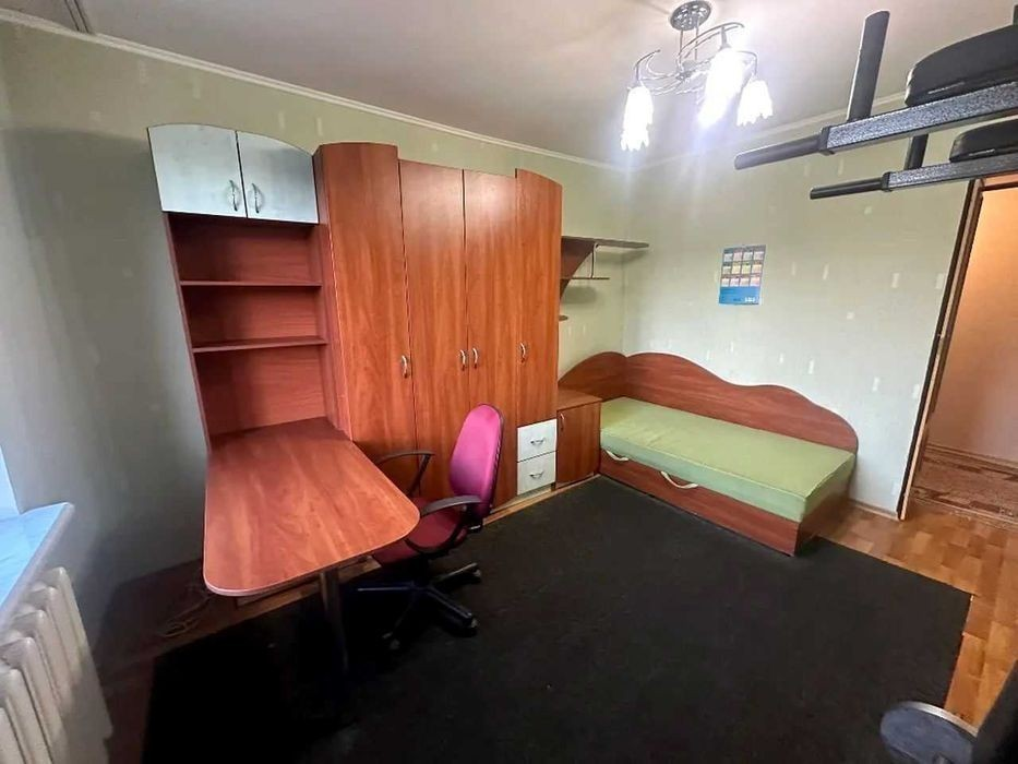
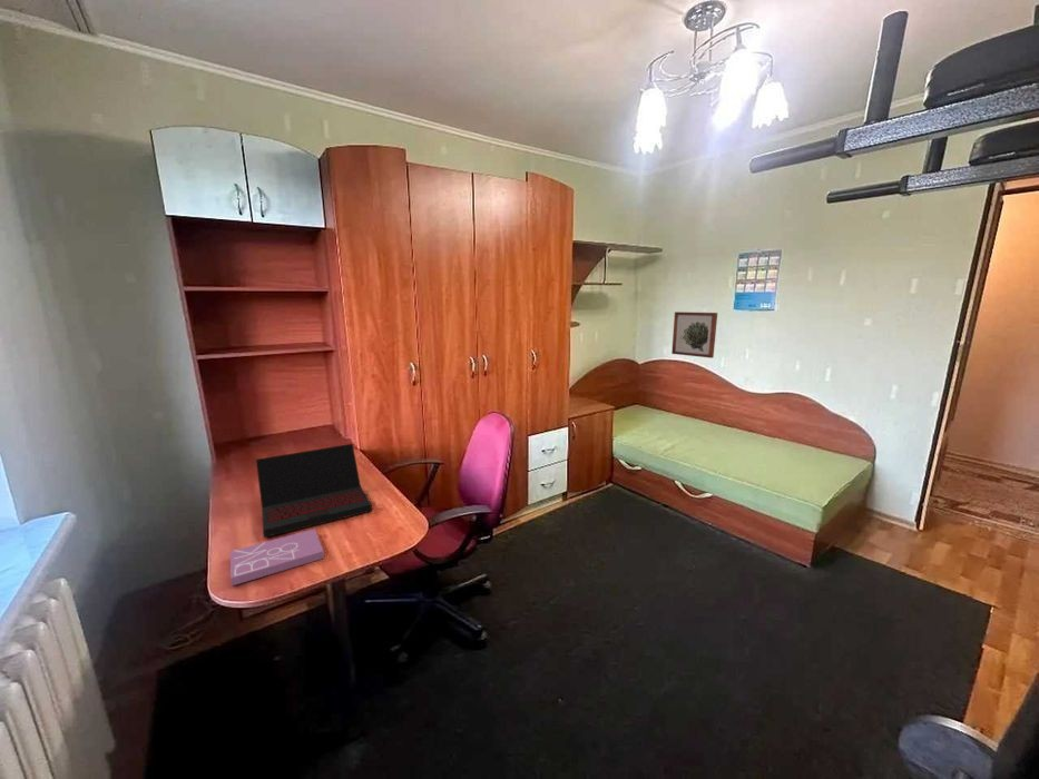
+ laptop [255,443,373,539]
+ wall art [670,310,718,359]
+ book [229,527,325,586]
